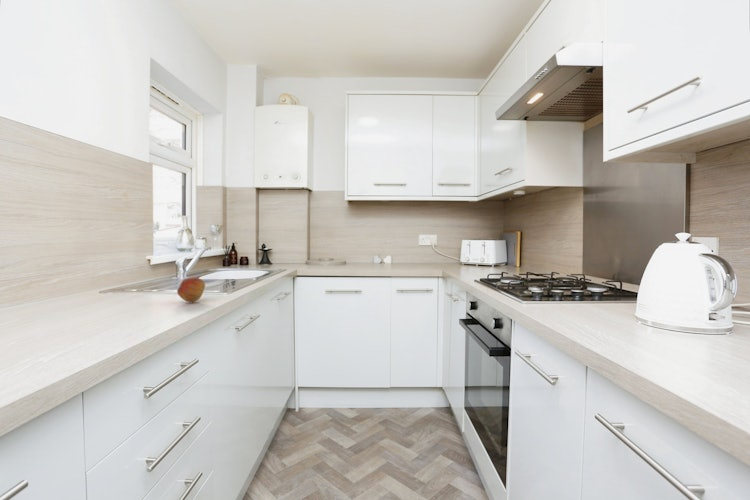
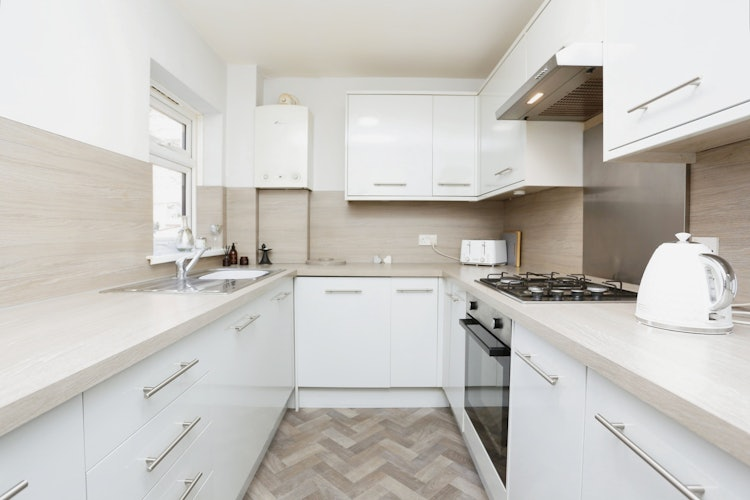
- fruit [176,277,206,303]
